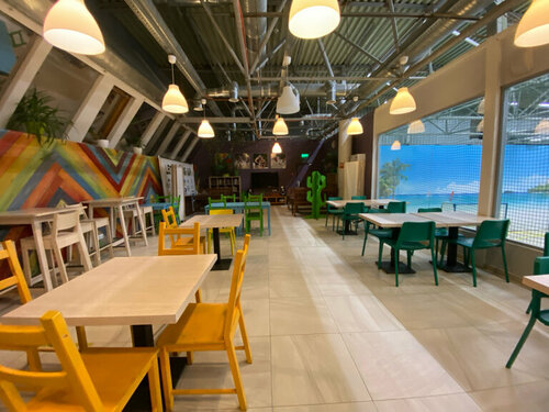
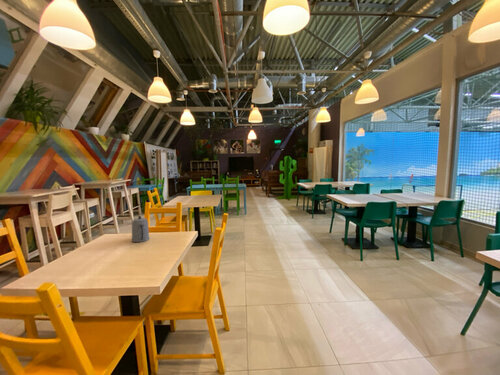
+ teapot [131,215,150,243]
